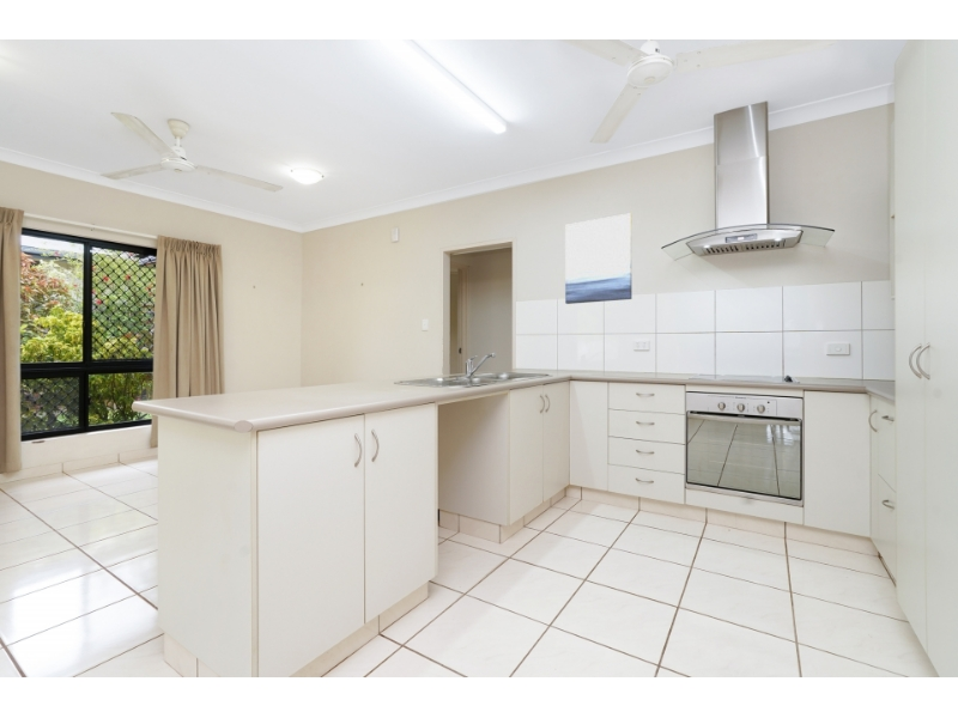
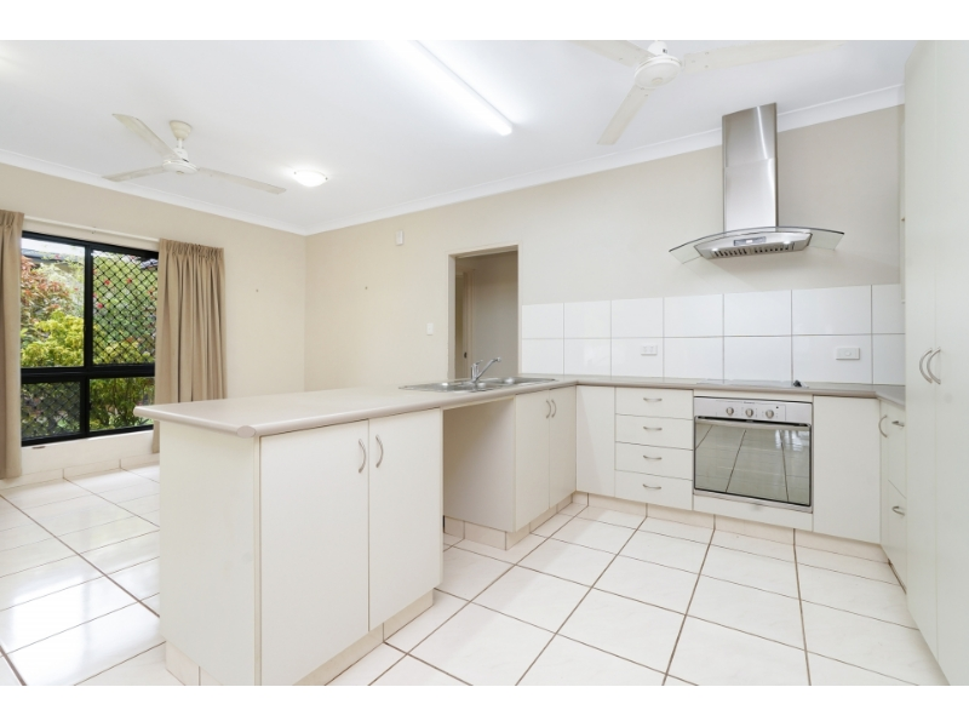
- wall art [564,213,633,305]
